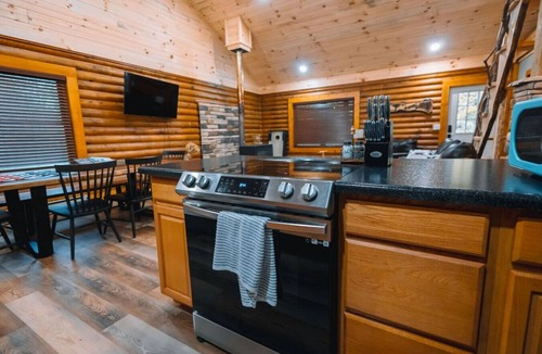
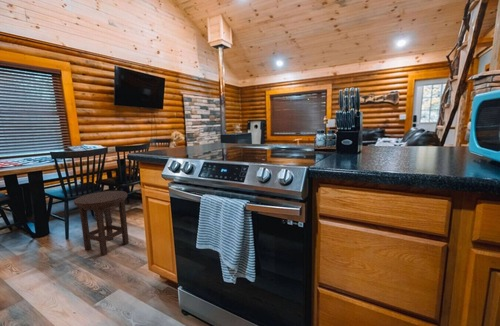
+ stool [73,190,130,256]
